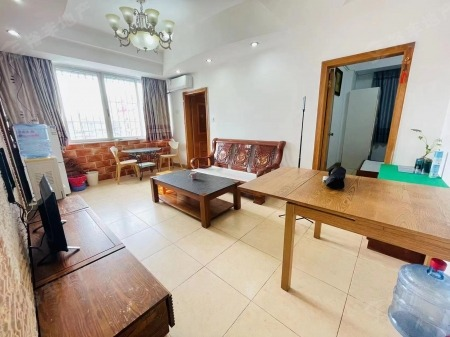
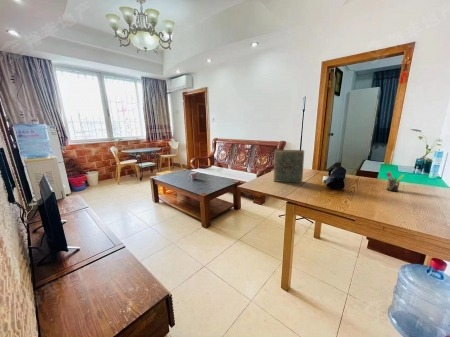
+ pen holder [385,170,405,193]
+ book [273,149,305,184]
